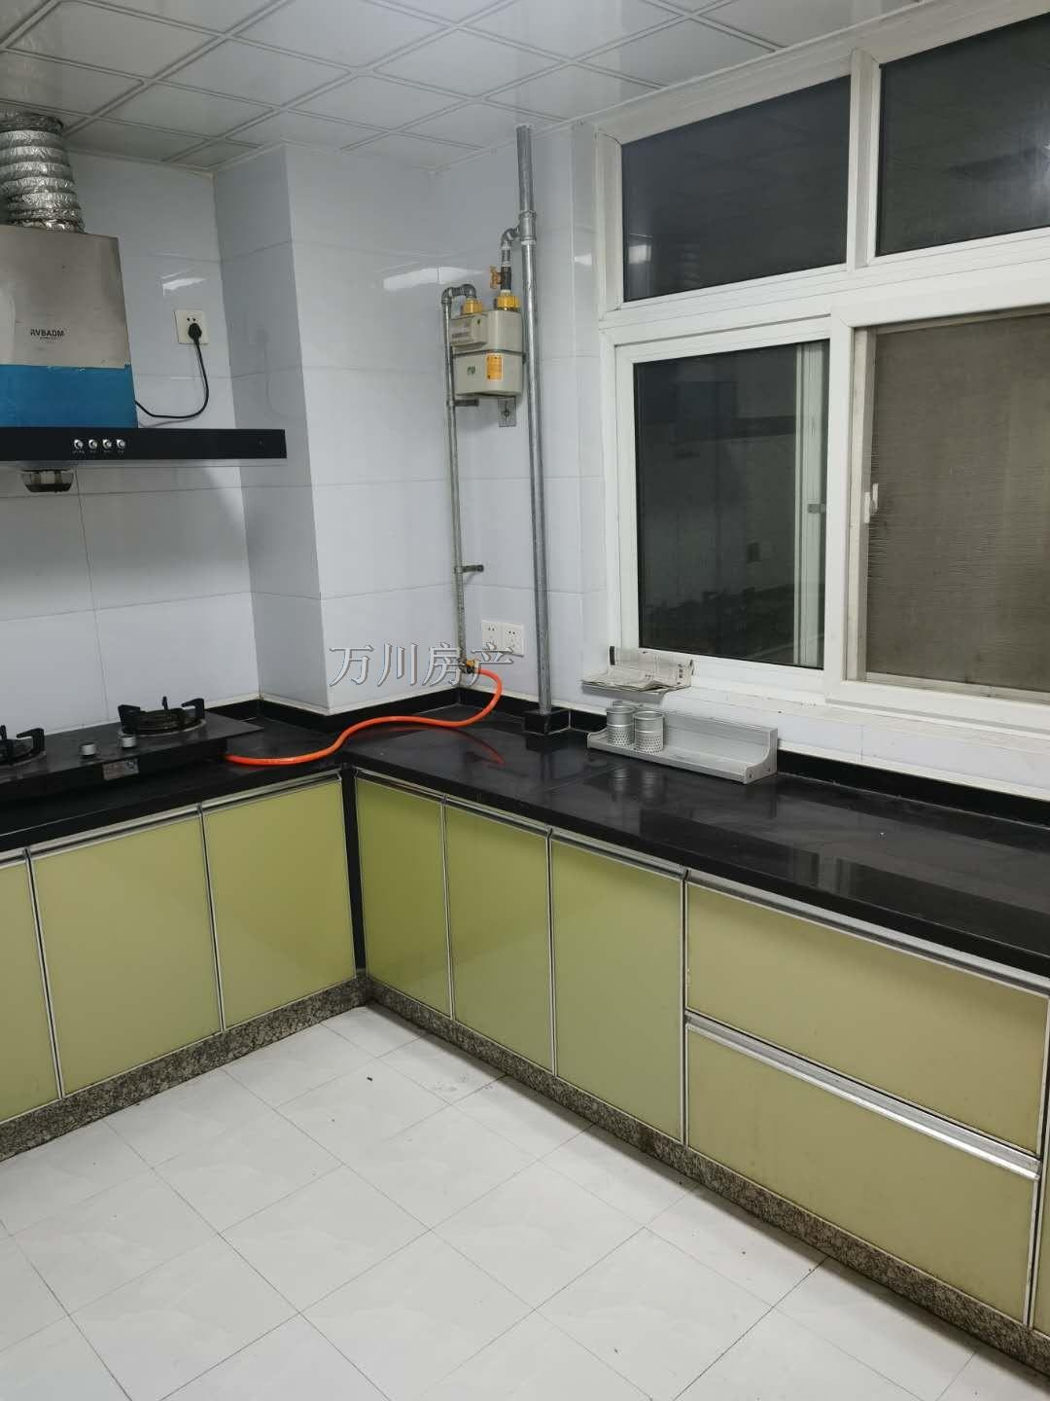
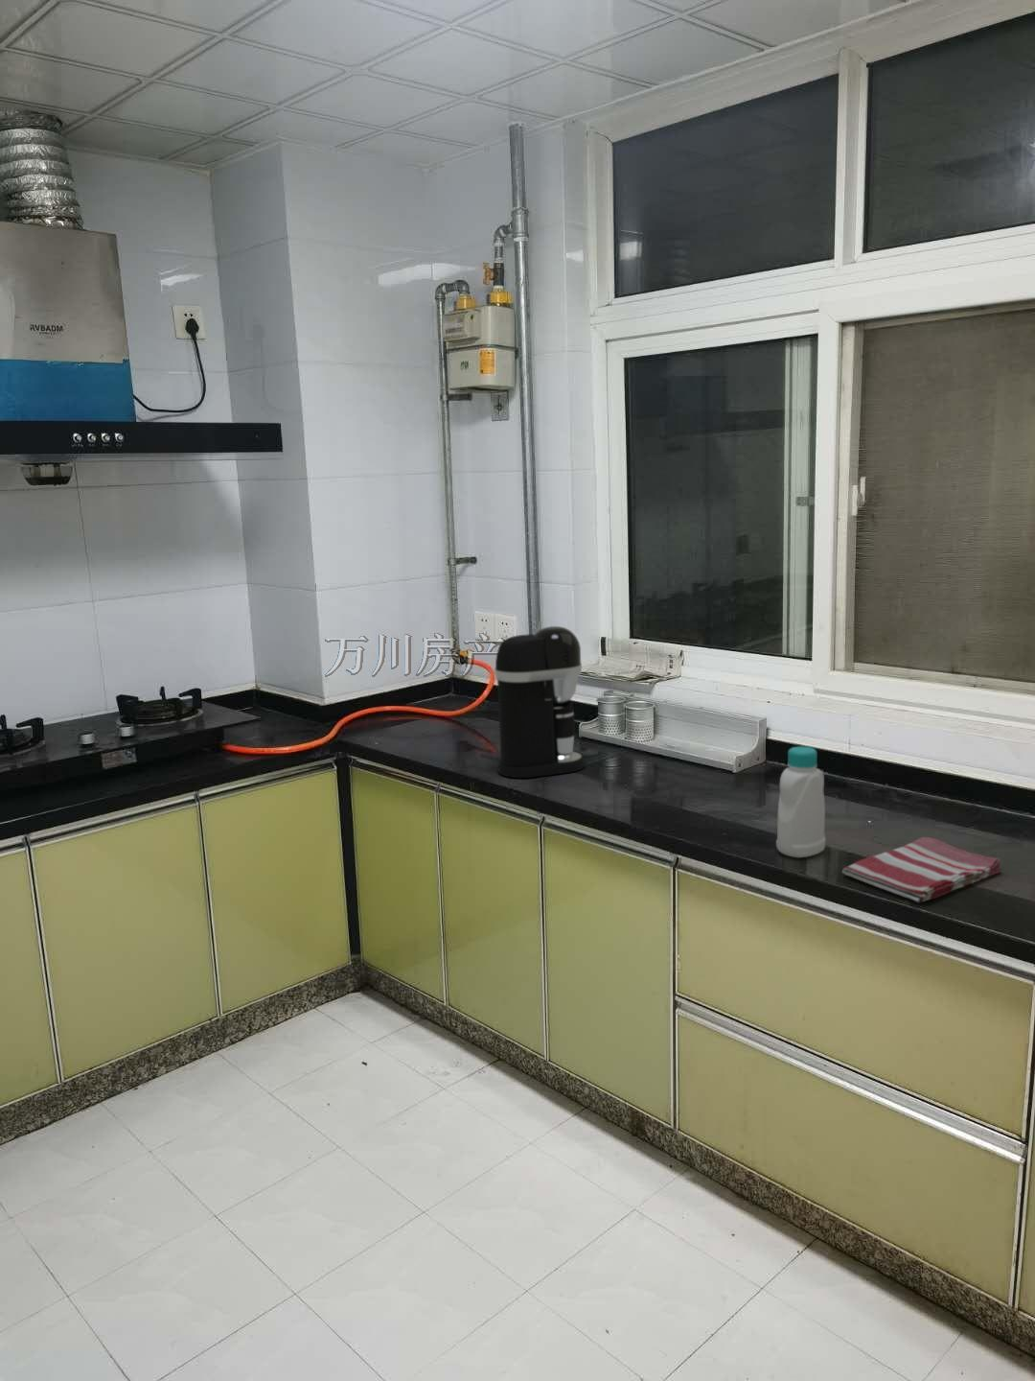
+ coffee maker [494,625,586,779]
+ bottle [775,746,827,858]
+ dish towel [841,836,1002,904]
